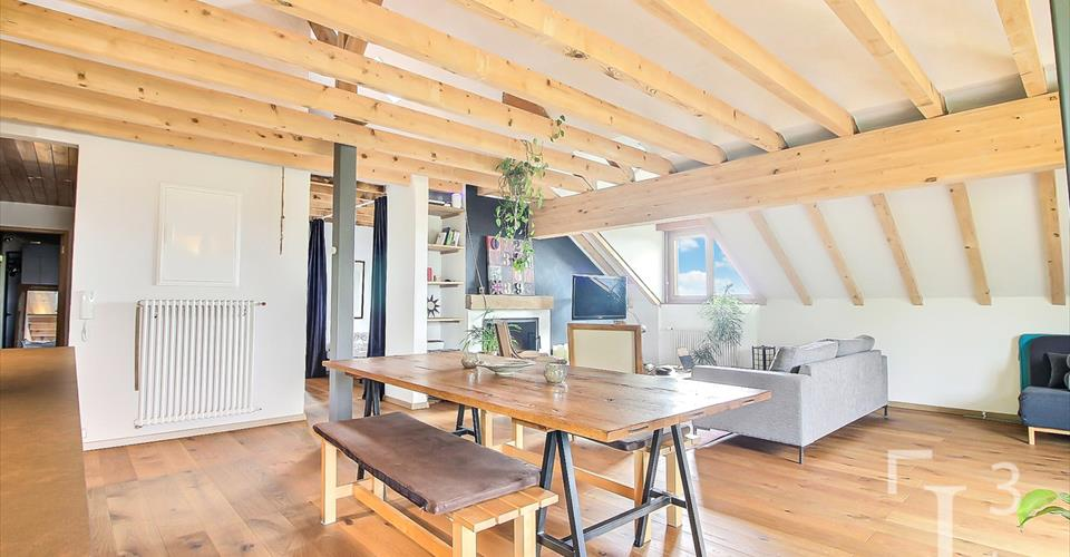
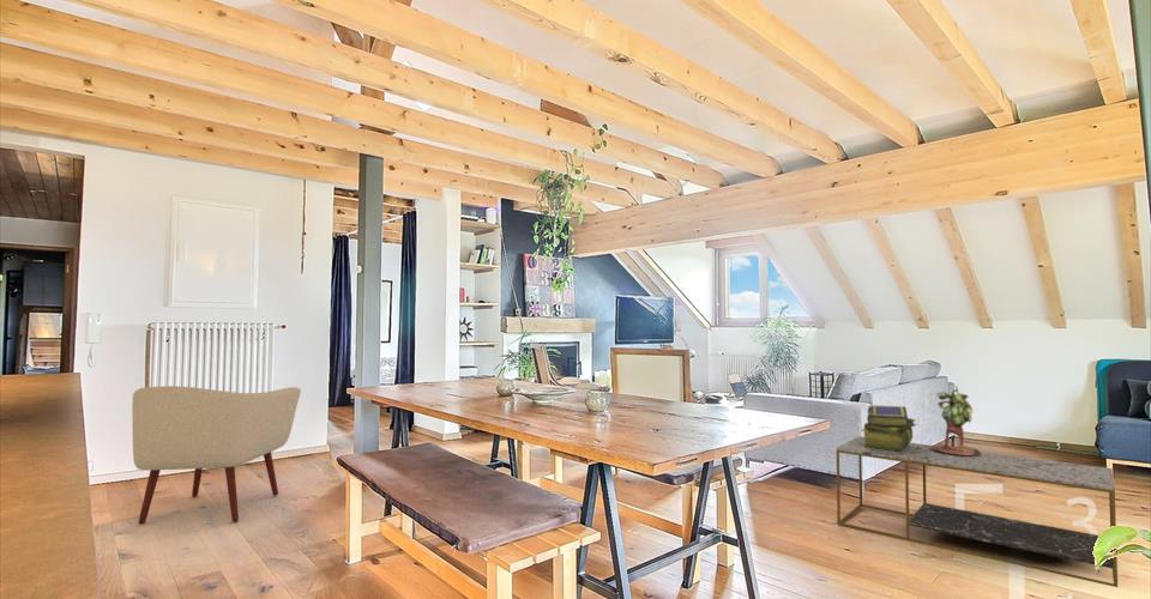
+ stack of books [861,404,917,453]
+ armchair [131,385,302,526]
+ coffee table [834,435,1119,588]
+ potted plant [929,385,981,455]
